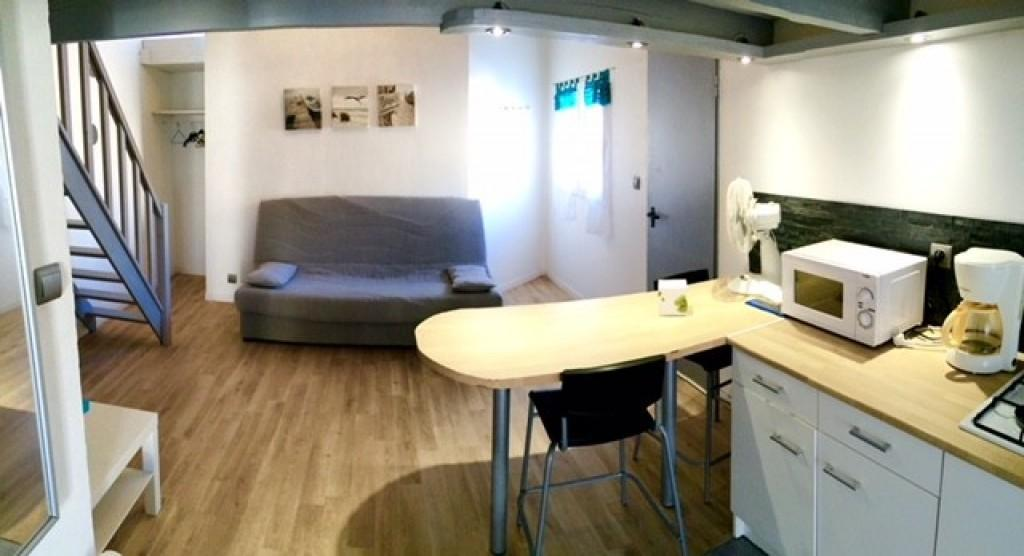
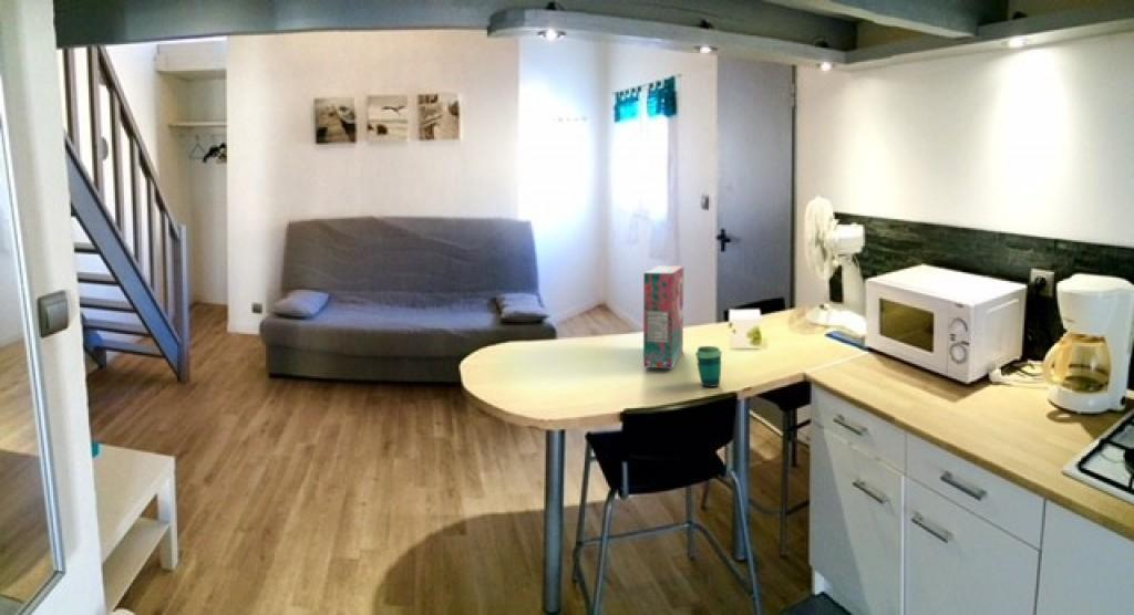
+ cup [694,345,723,388]
+ cereal box [642,265,684,369]
